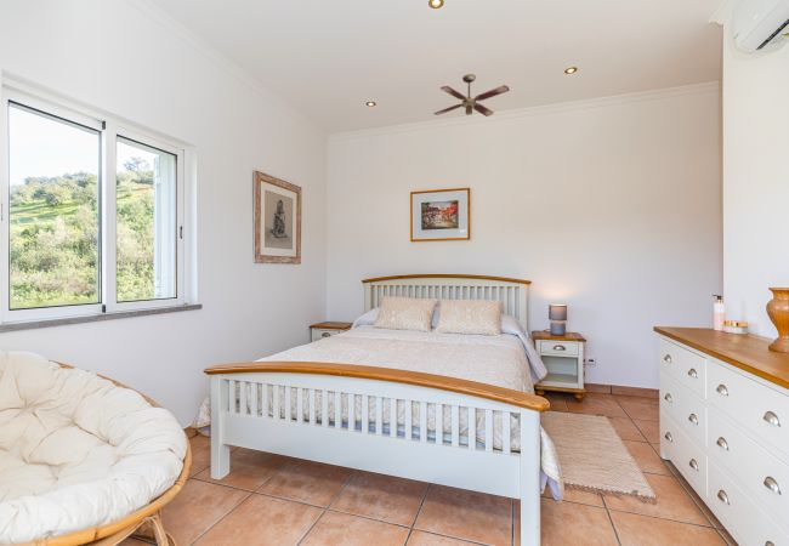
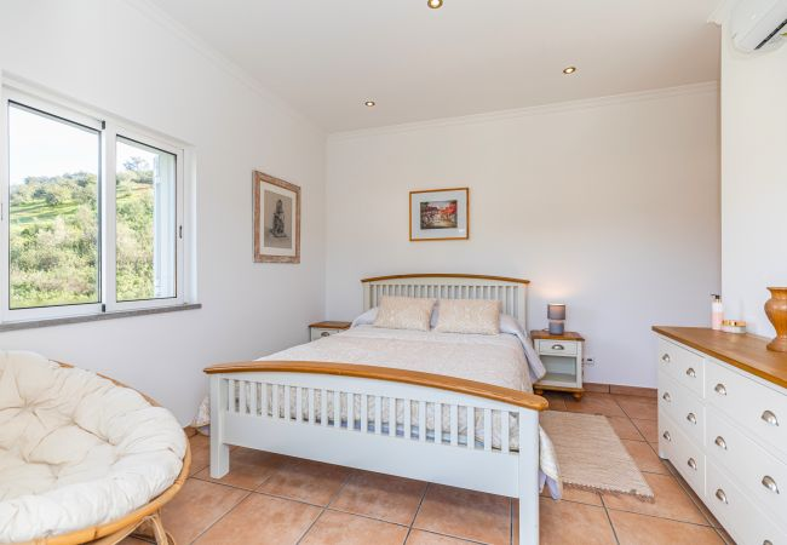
- ceiling fan [433,73,511,118]
